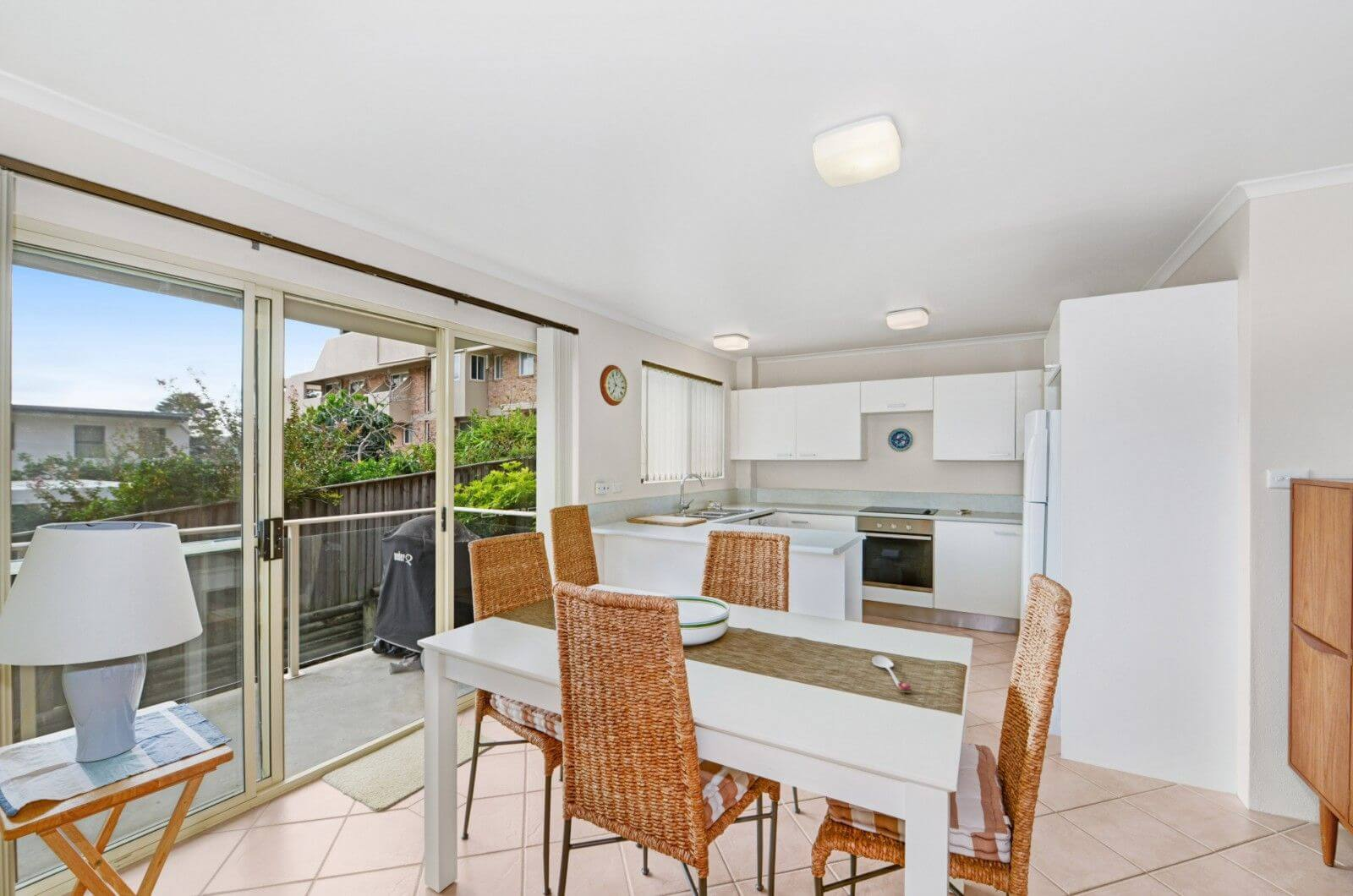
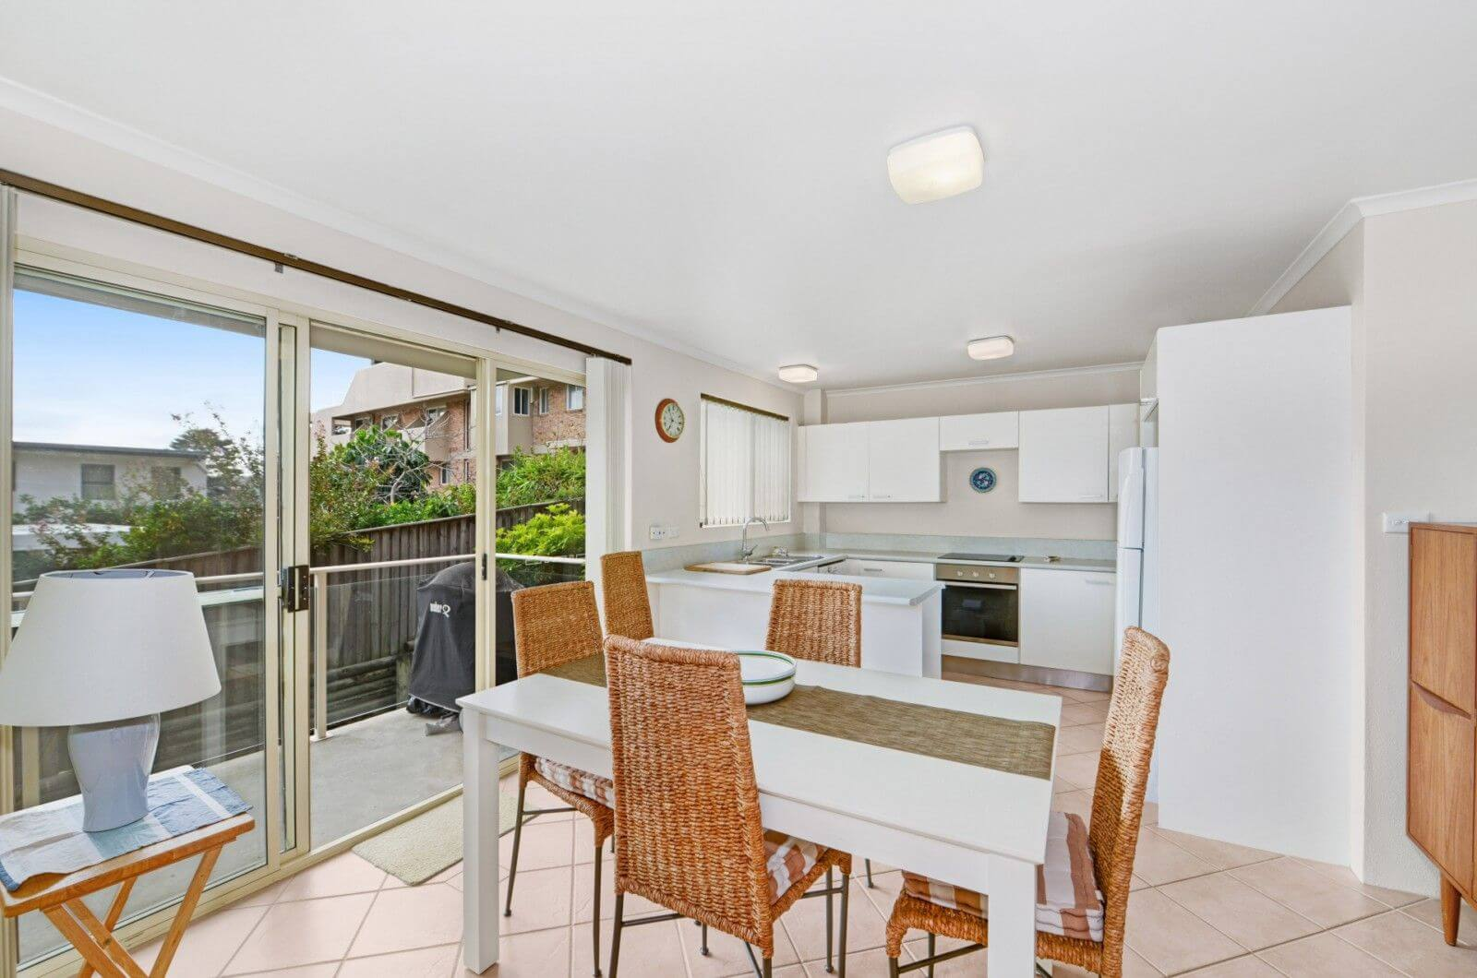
- spoon [871,654,912,693]
